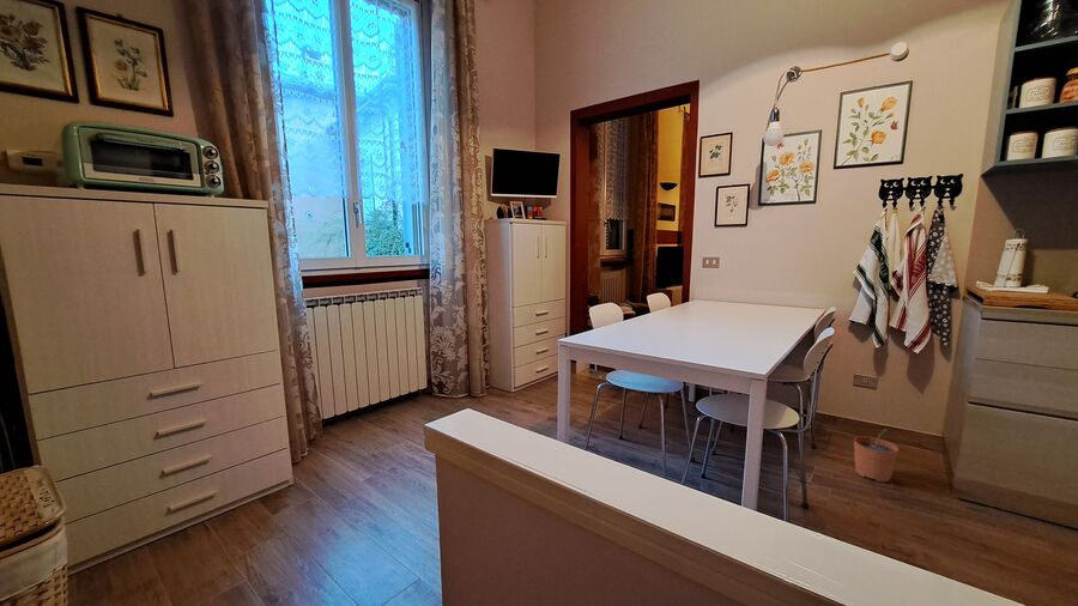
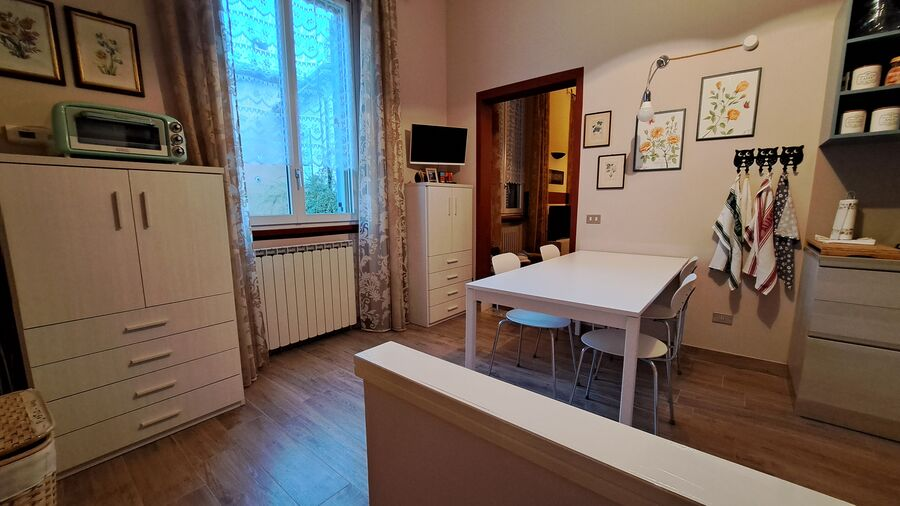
- plant pot [853,428,900,483]
